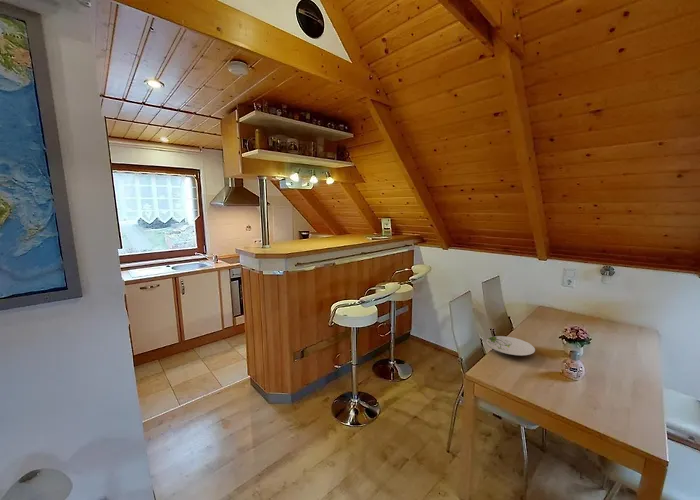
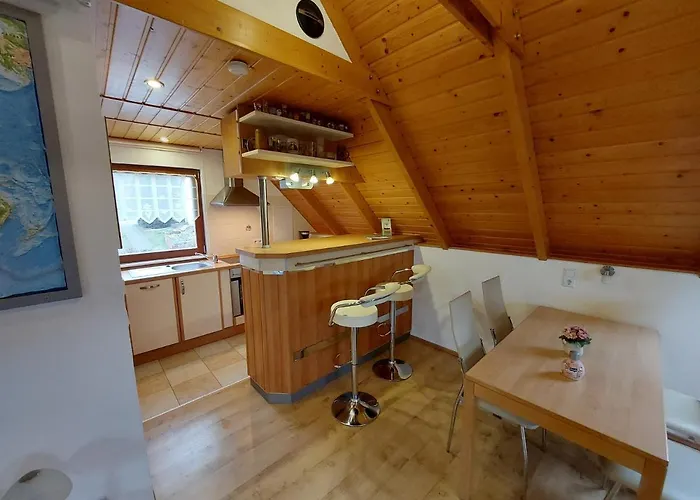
- plate [485,335,536,357]
